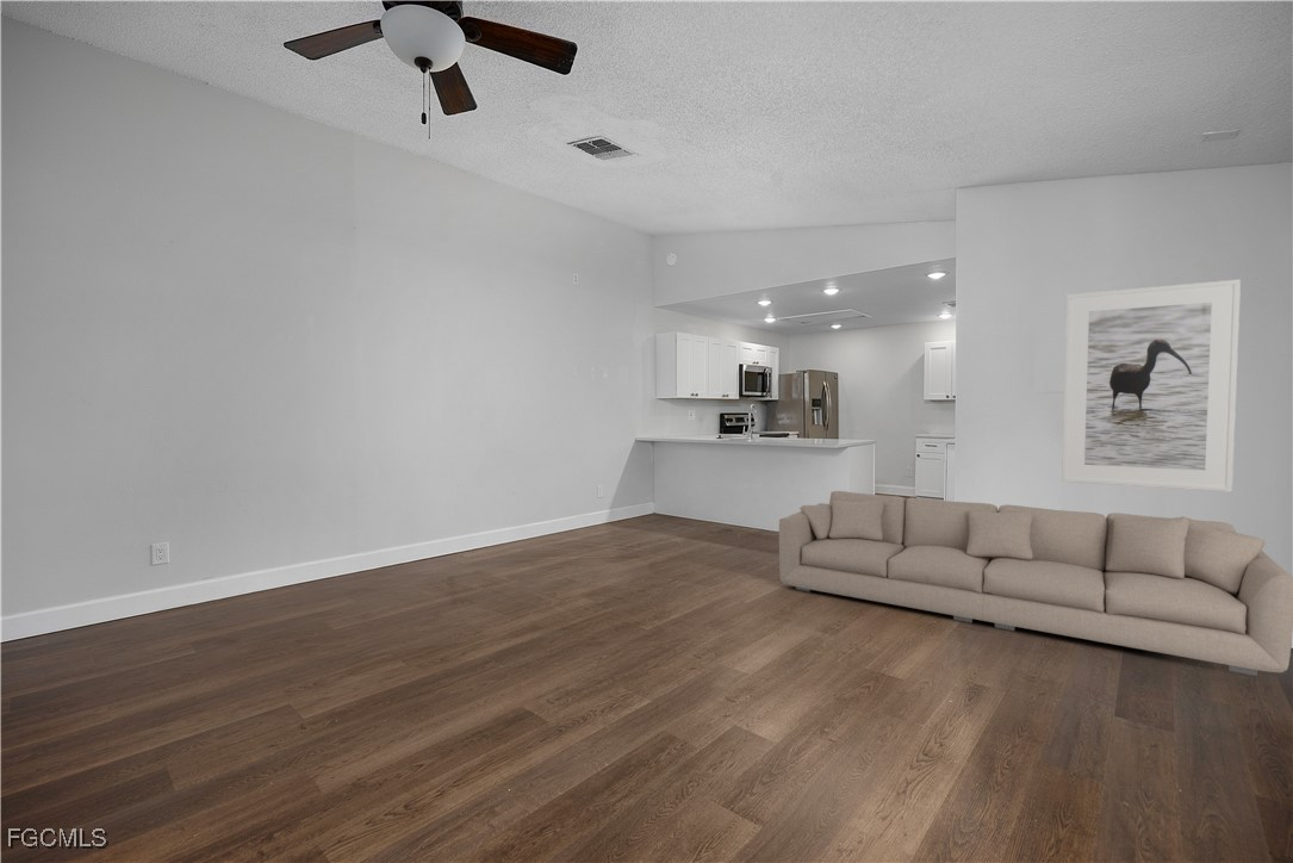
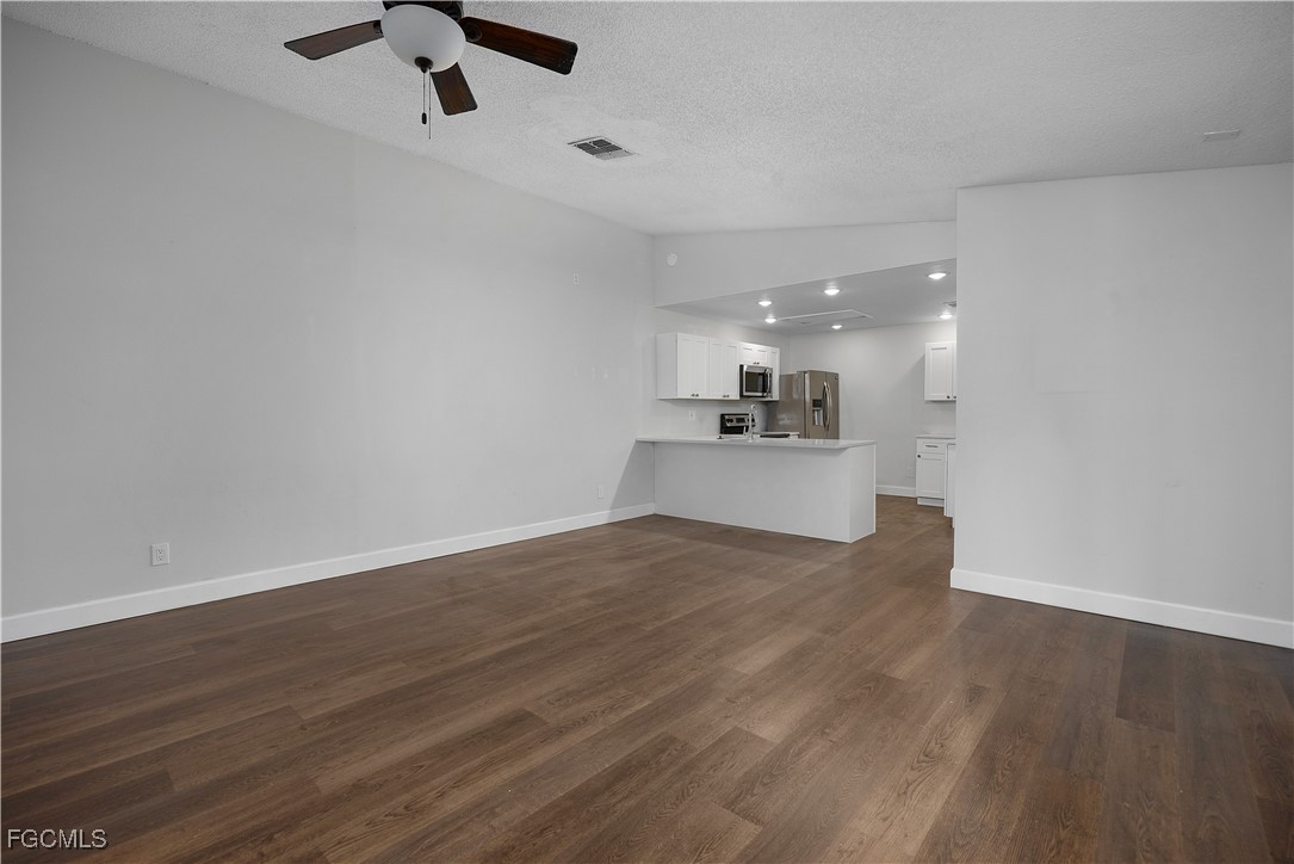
- sofa [778,490,1293,677]
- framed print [1061,279,1242,493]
